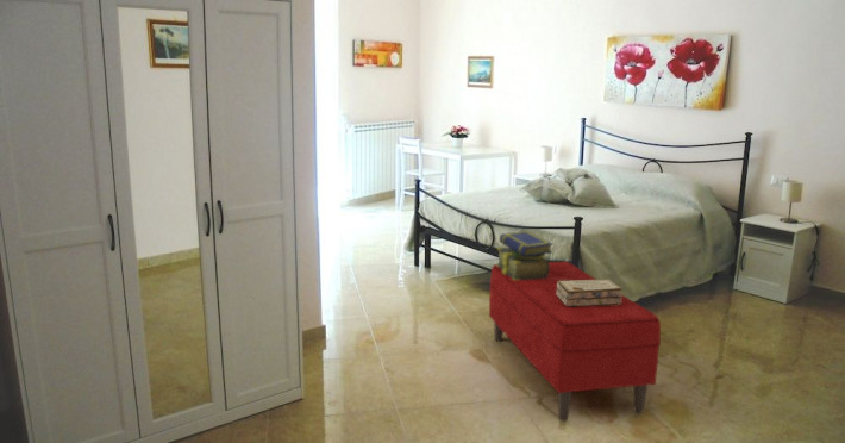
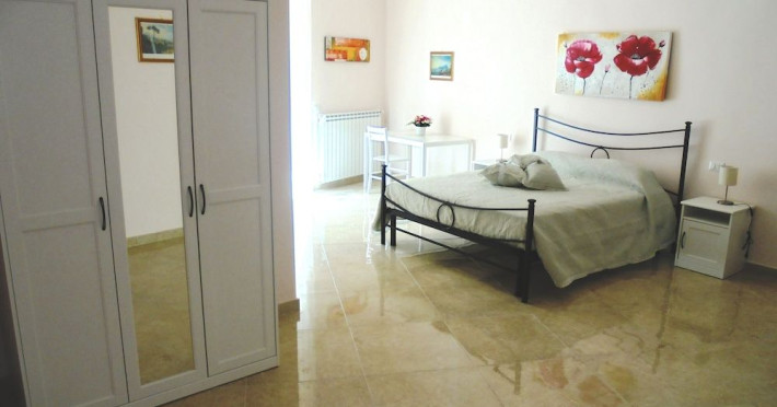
- stack of books [495,230,555,280]
- decorative box [556,279,622,306]
- bench [488,261,662,423]
